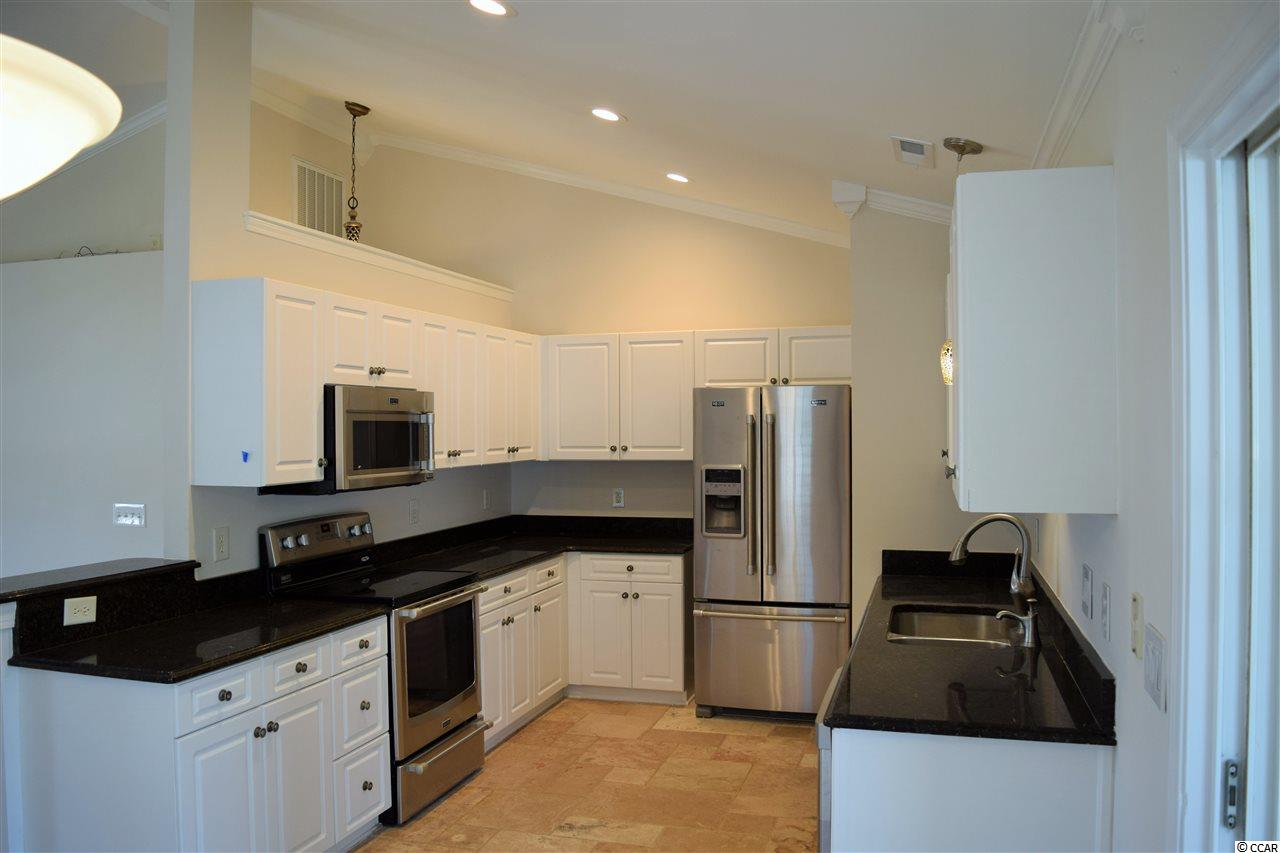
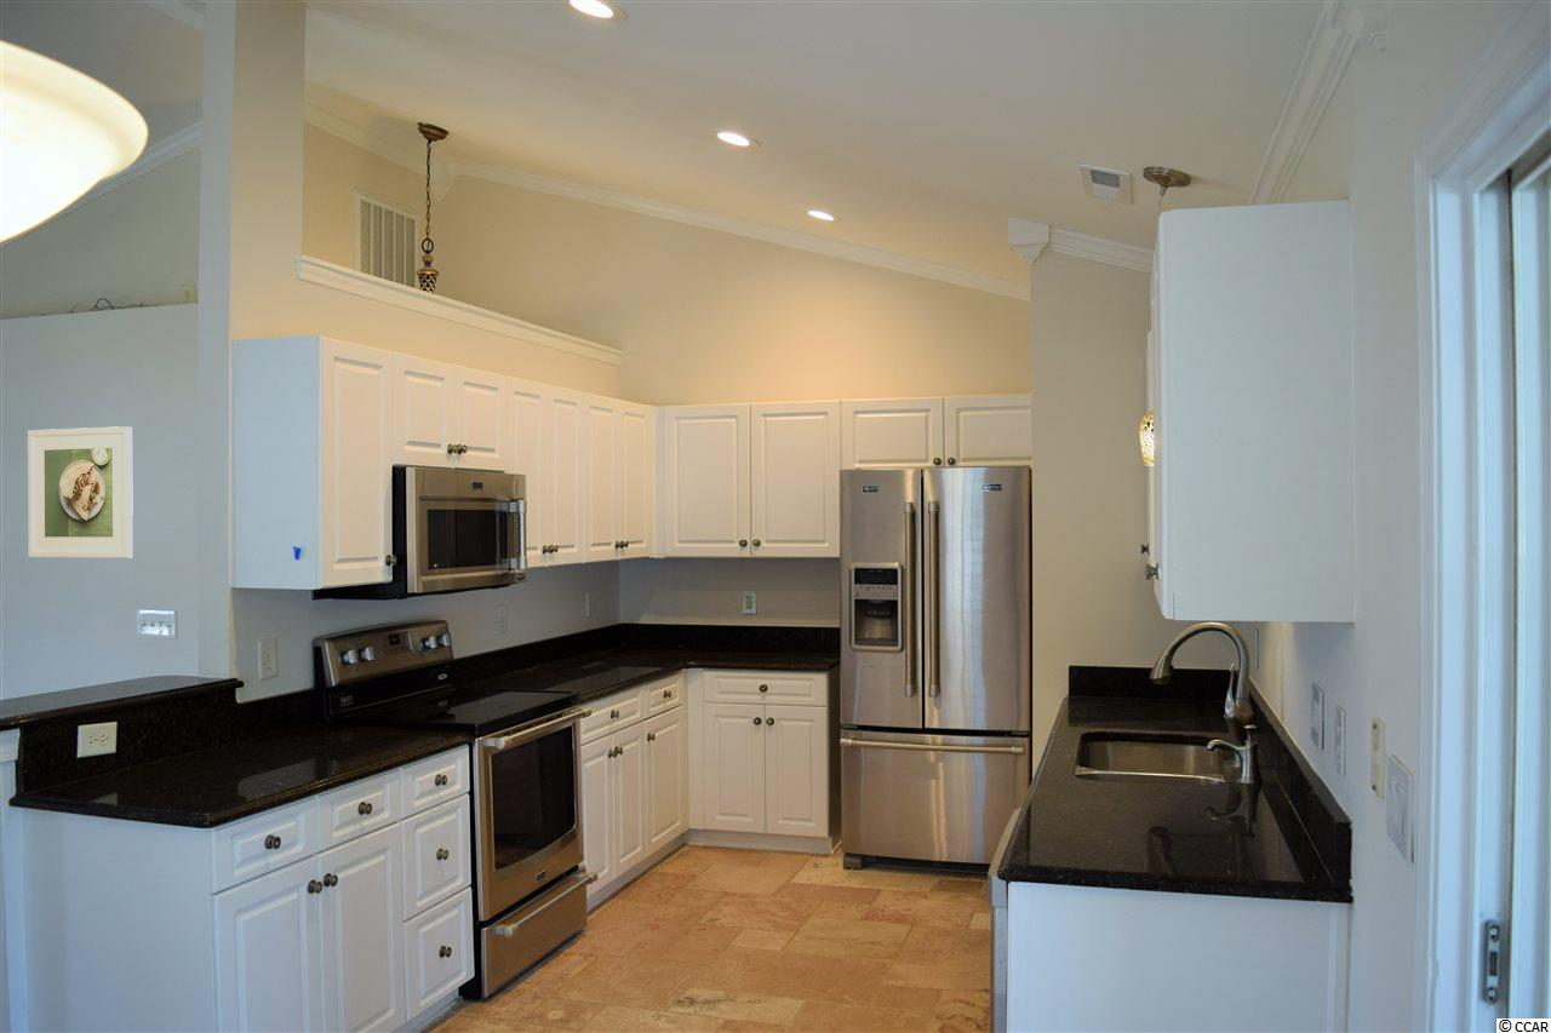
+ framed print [27,425,135,559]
